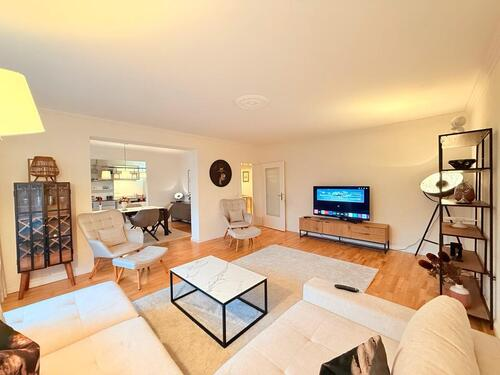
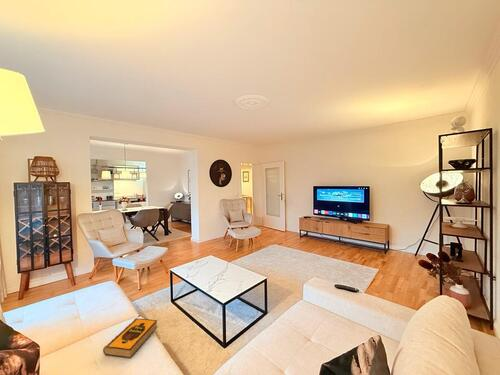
+ hardback book [102,317,158,359]
